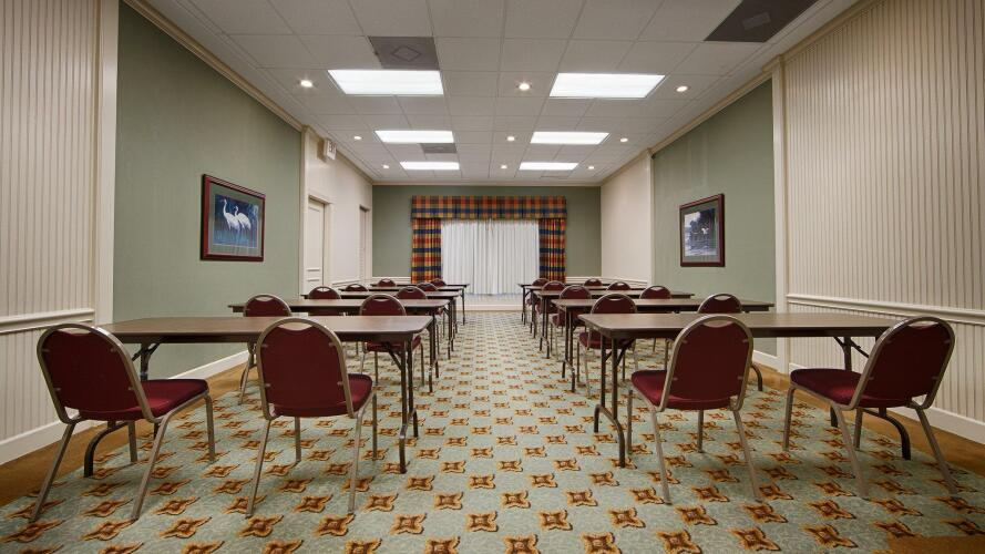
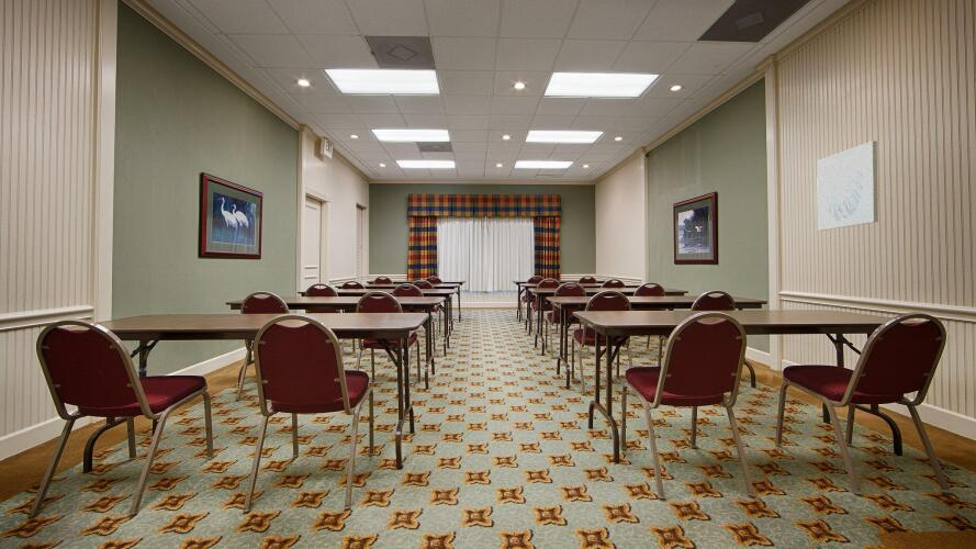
+ wall art [816,141,879,232]
